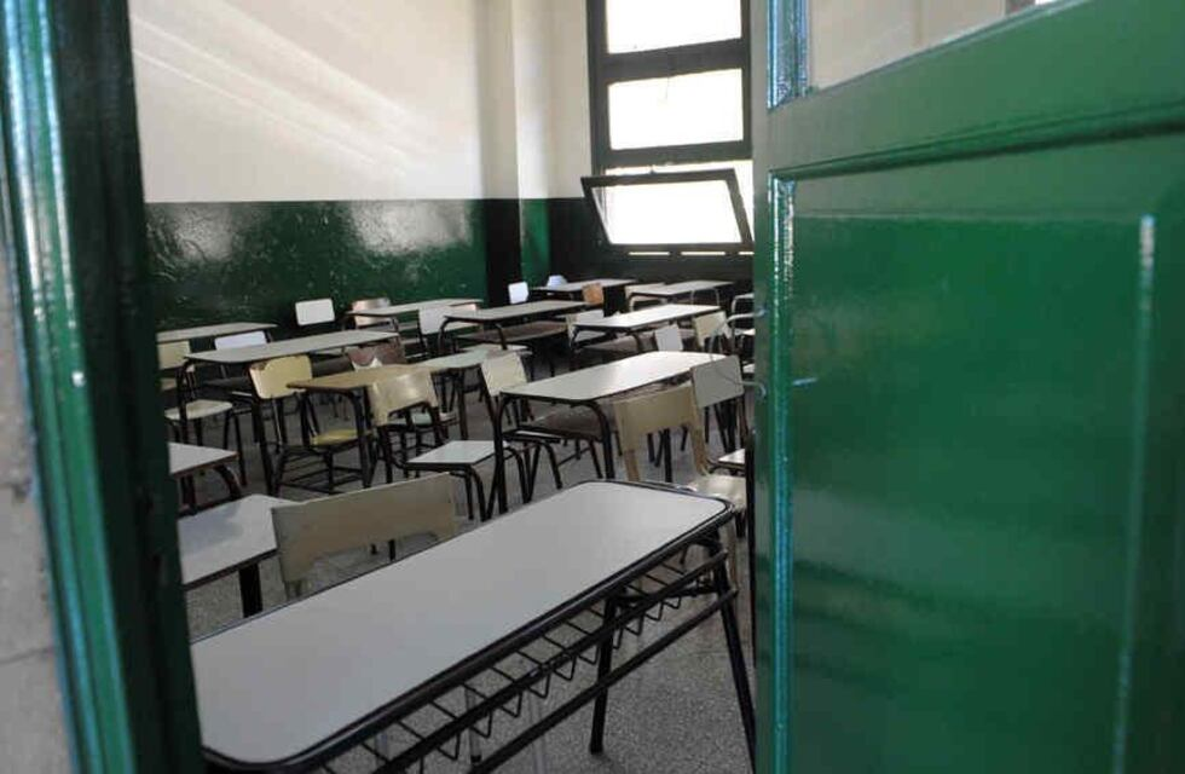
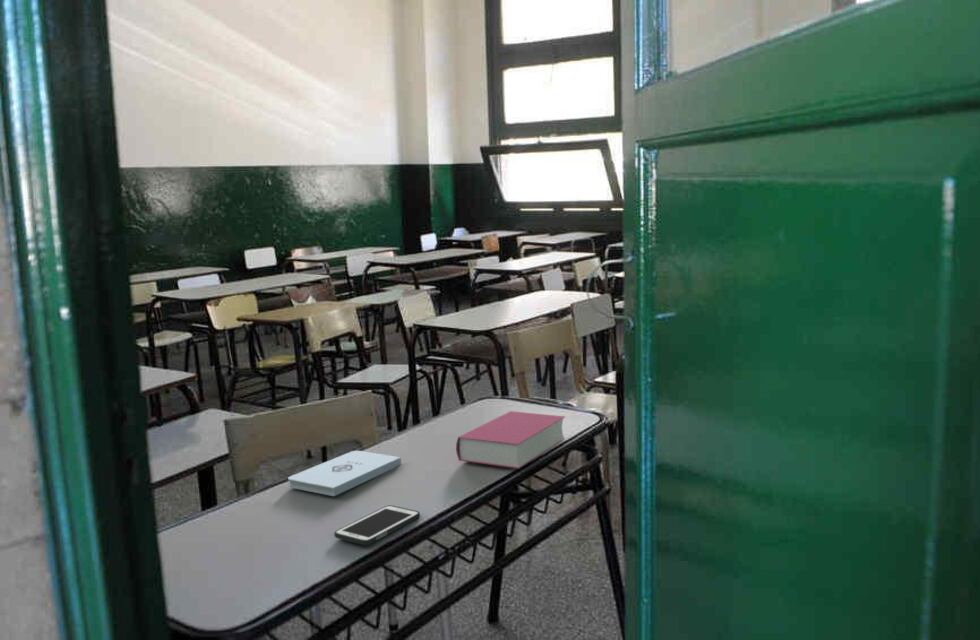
+ cell phone [333,504,421,546]
+ book [455,410,566,470]
+ notepad [287,450,402,497]
